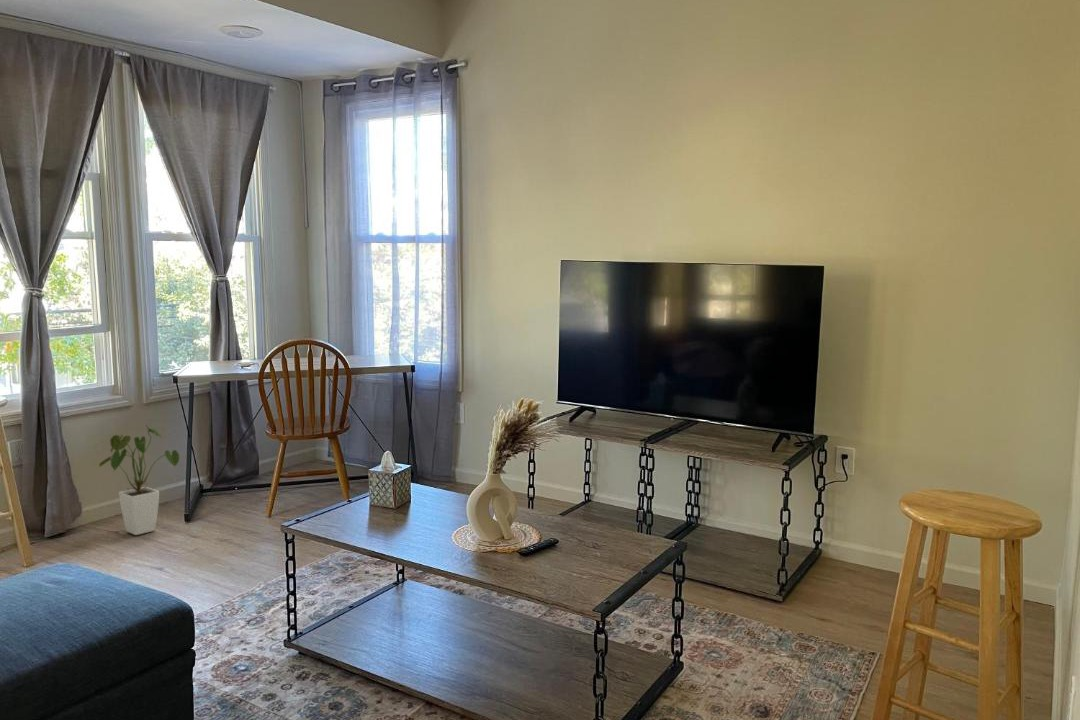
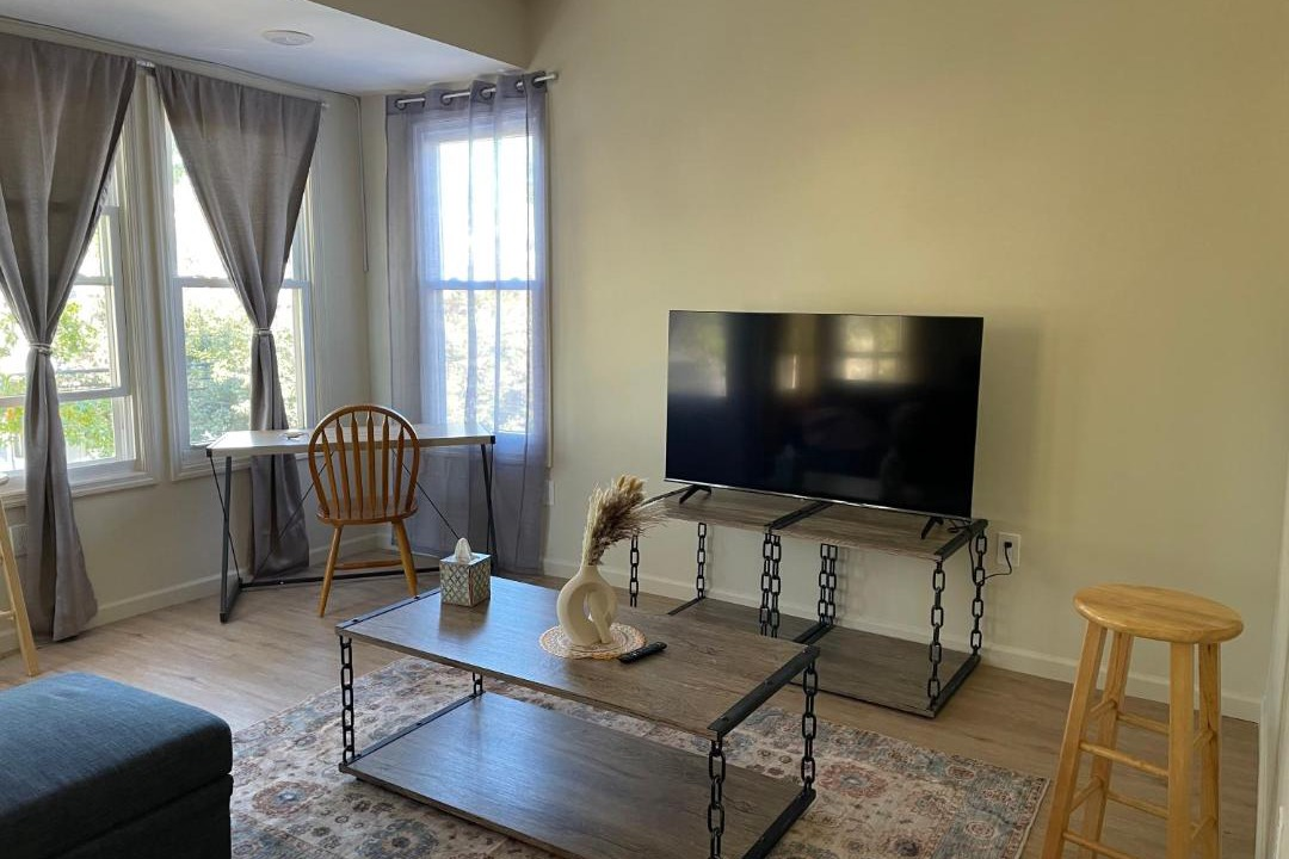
- house plant [98,424,180,536]
